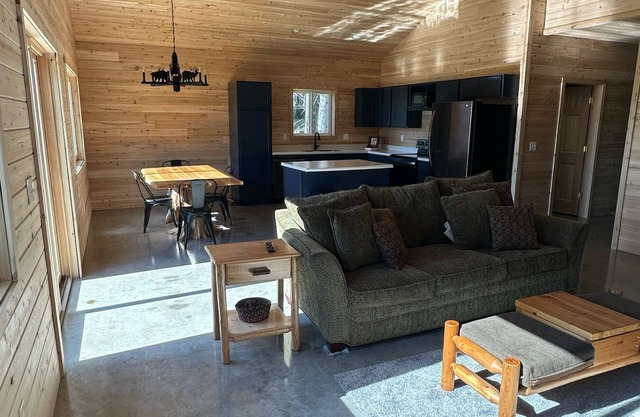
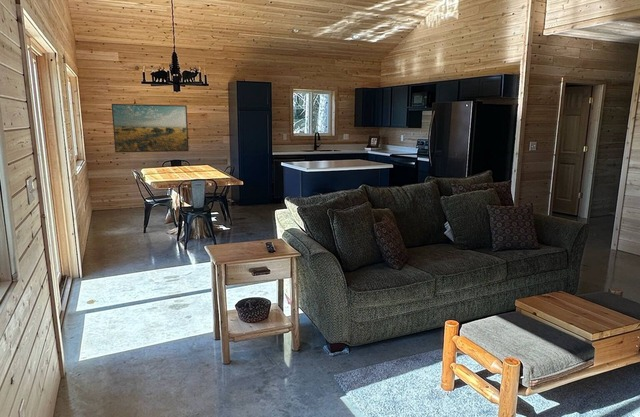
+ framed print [111,103,190,153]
